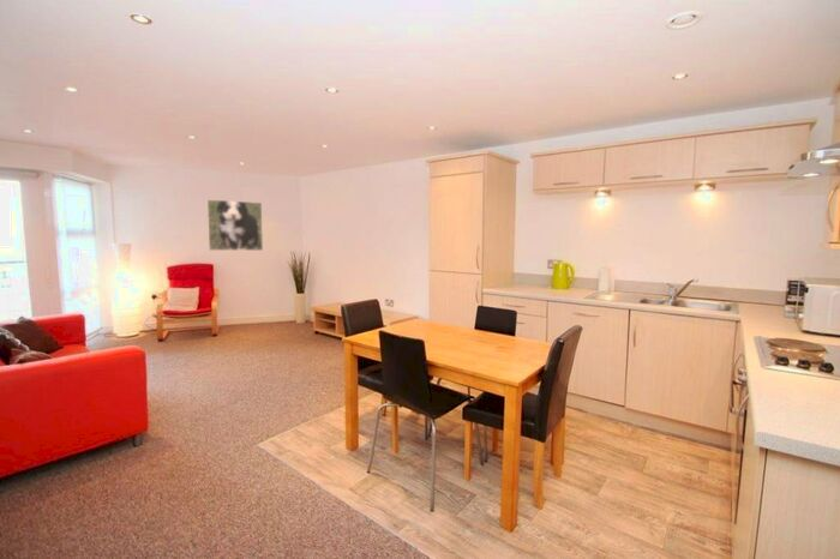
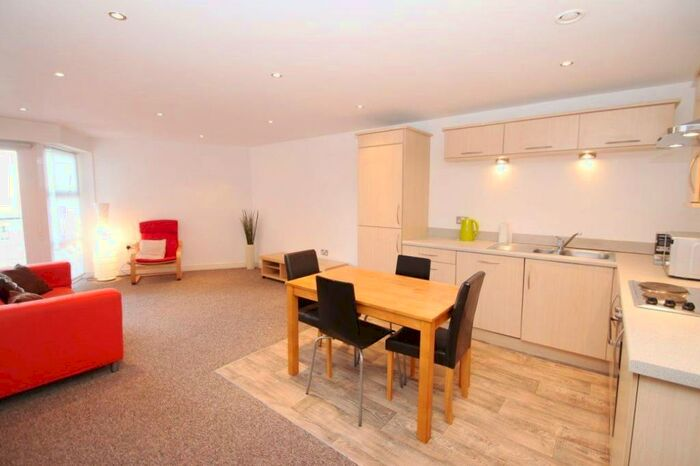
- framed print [206,199,264,252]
